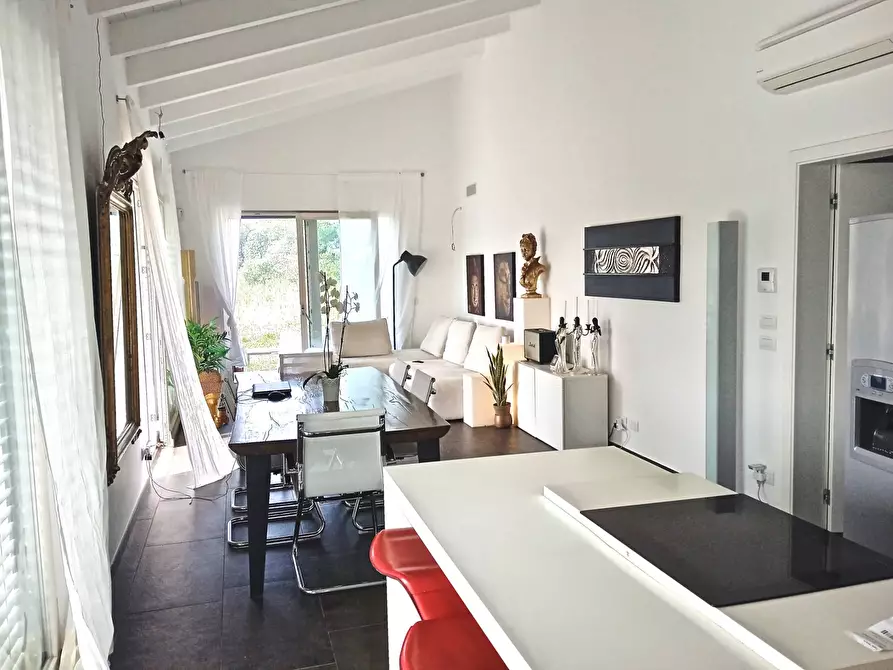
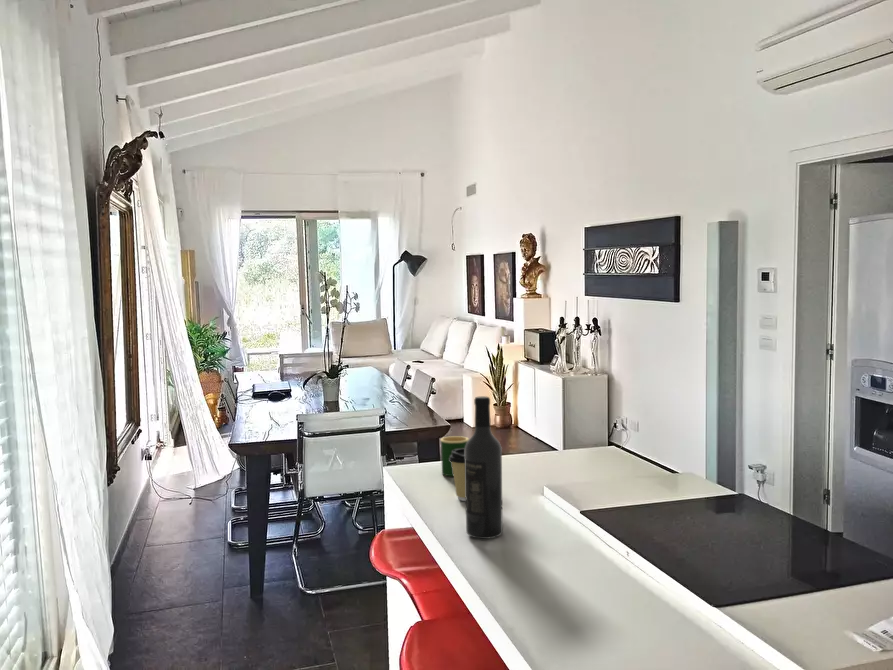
+ wine bottle [465,395,504,540]
+ coffee cup [449,449,466,502]
+ mug [439,435,470,477]
